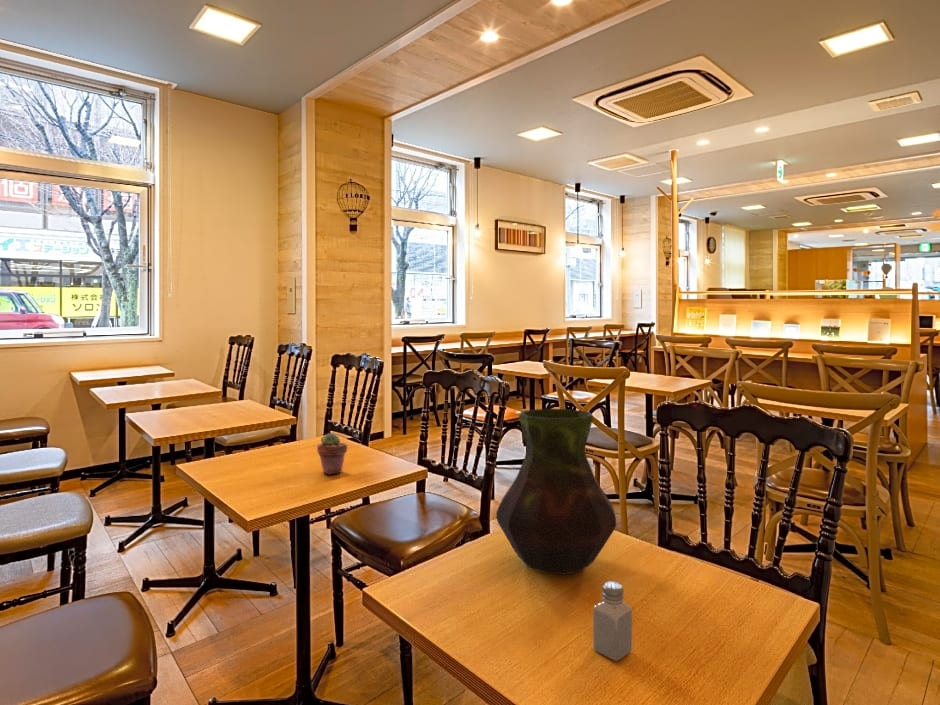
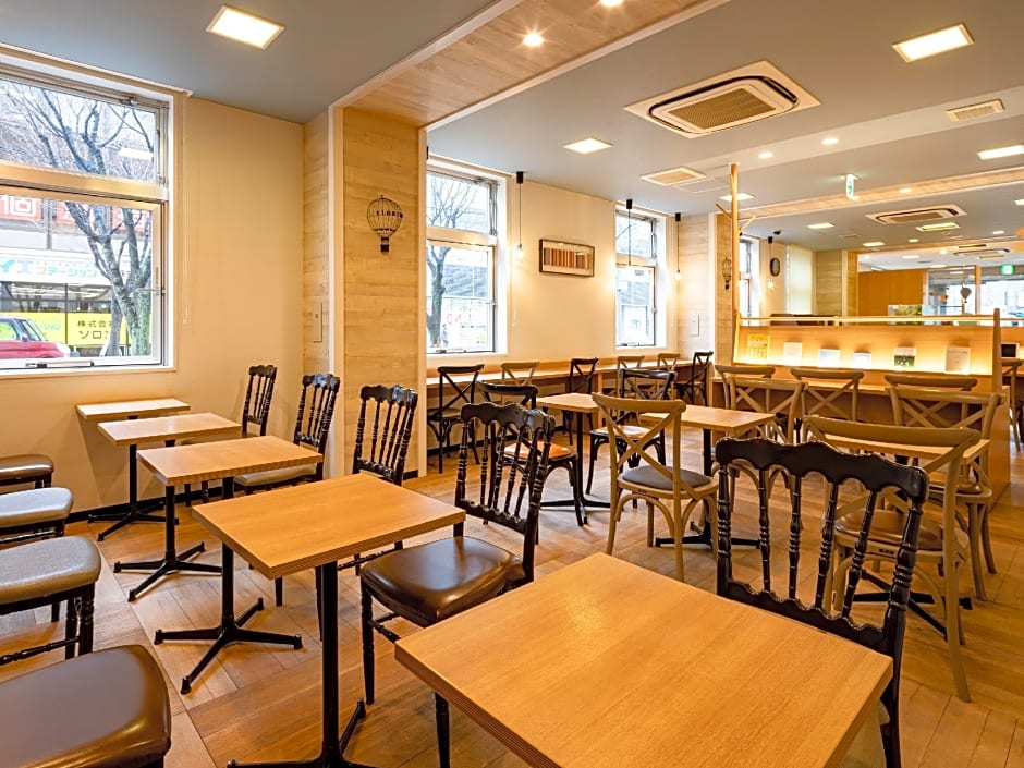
- saltshaker [592,581,633,662]
- vase [495,408,617,576]
- potted succulent [316,432,348,475]
